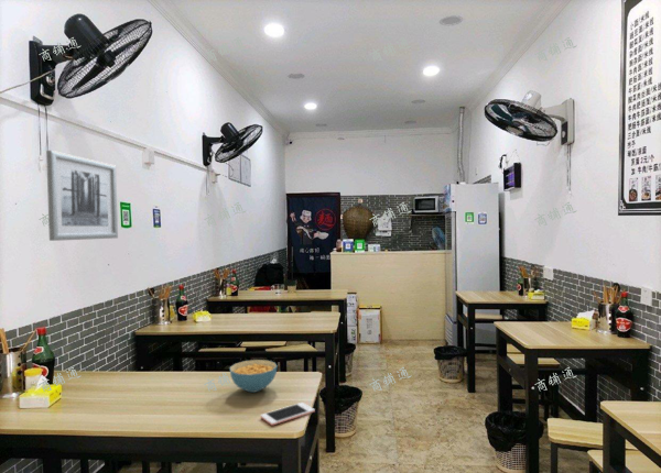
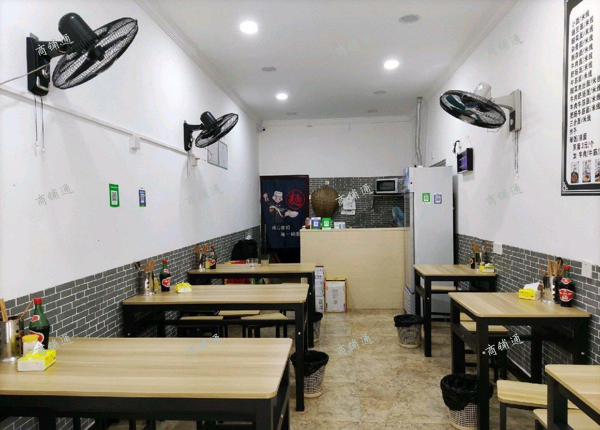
- cereal bowl [228,359,278,394]
- wall art [45,150,119,242]
- cell phone [260,402,316,427]
